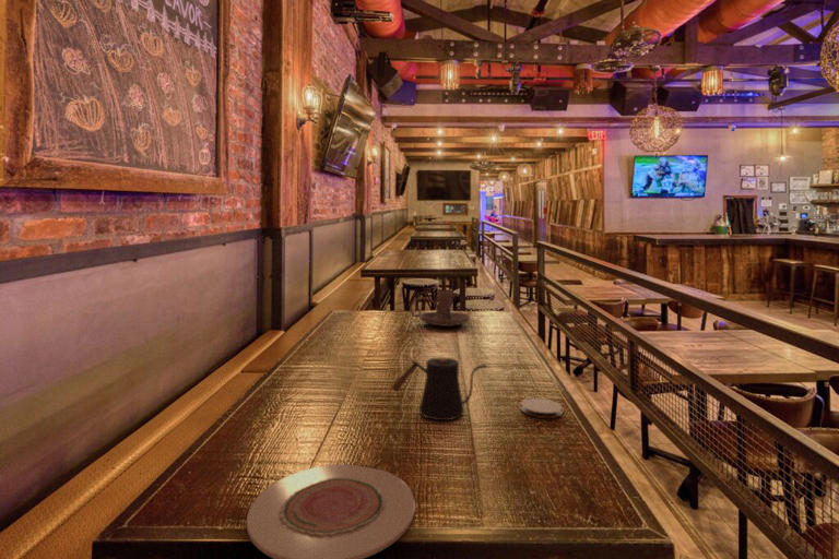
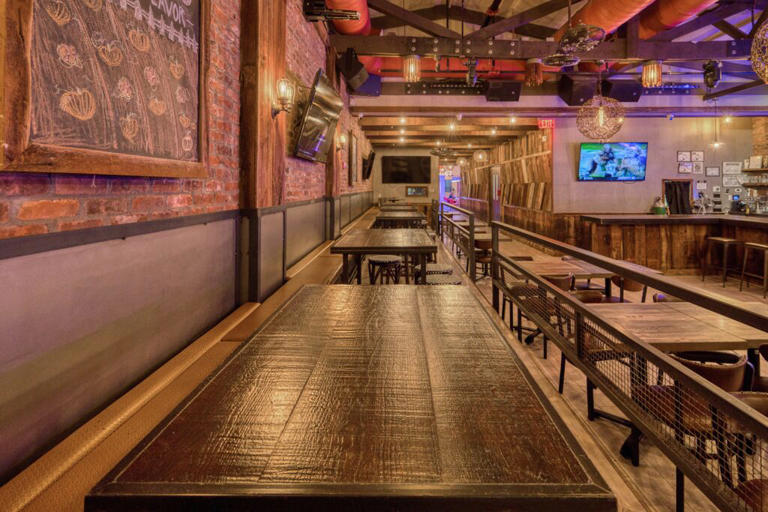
- kettle [390,356,487,421]
- candle holder [409,289,471,328]
- plate [246,463,416,559]
- coaster [520,397,564,419]
